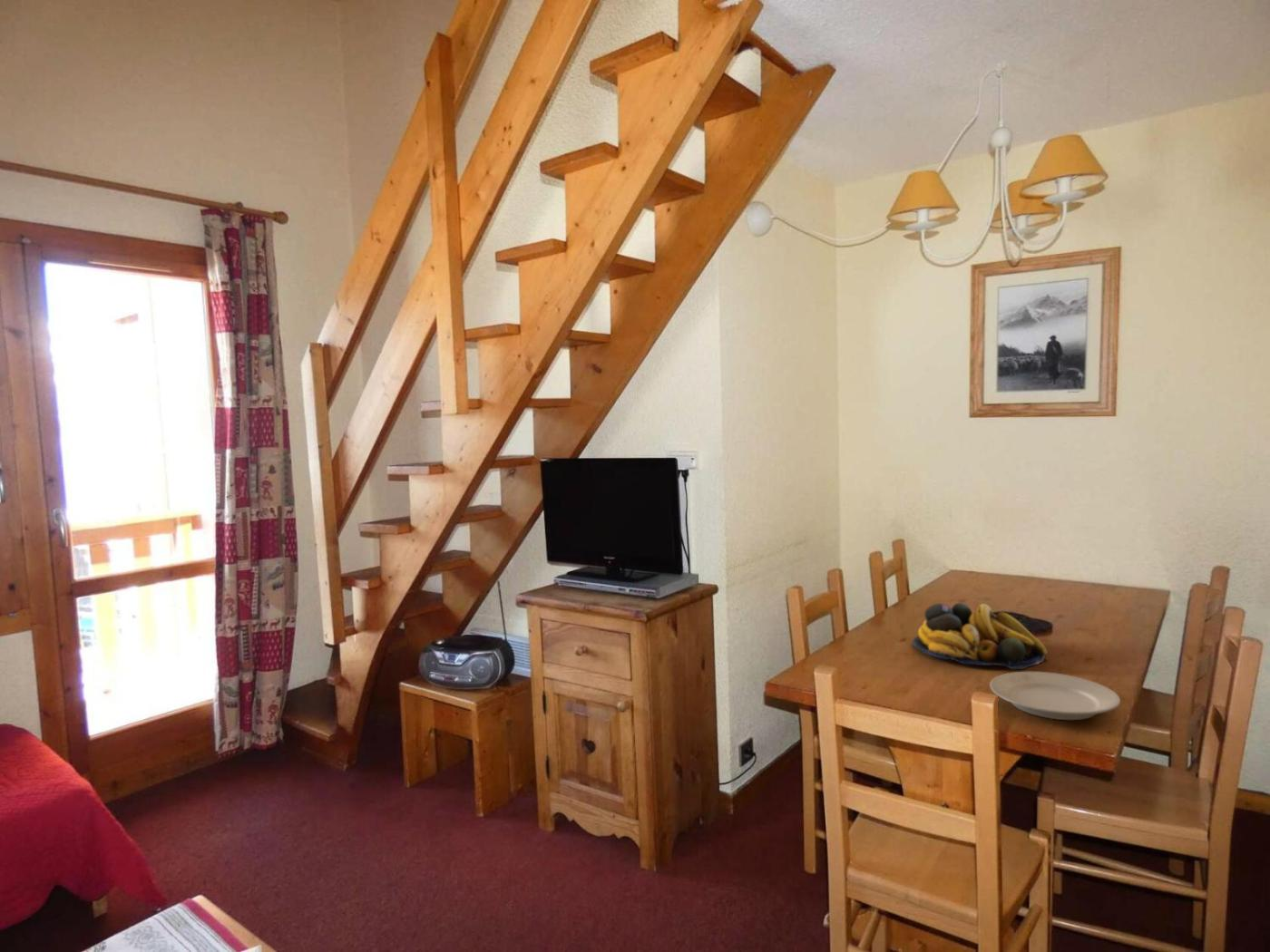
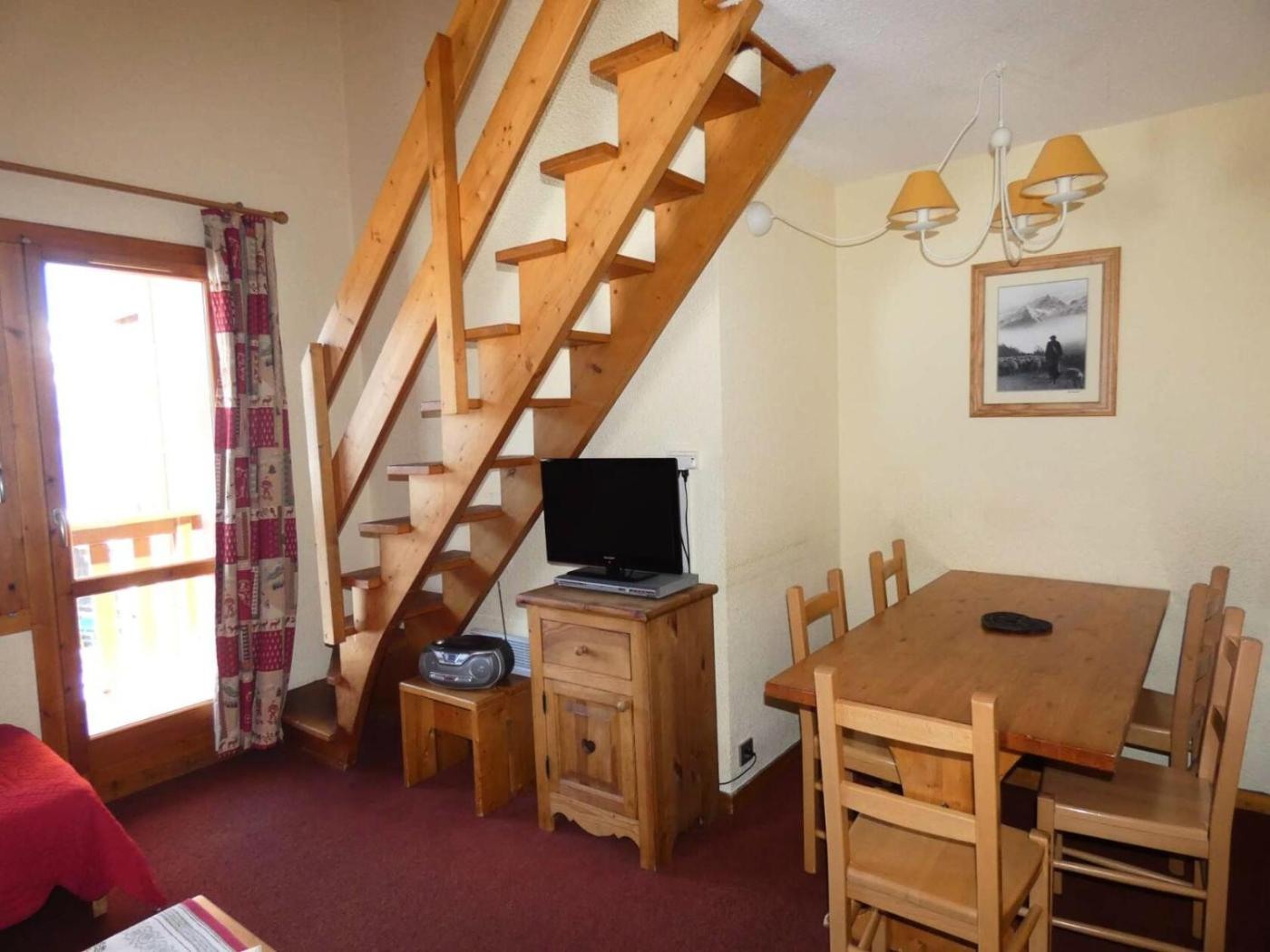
- fruit bowl [912,602,1049,670]
- plate [989,671,1121,721]
